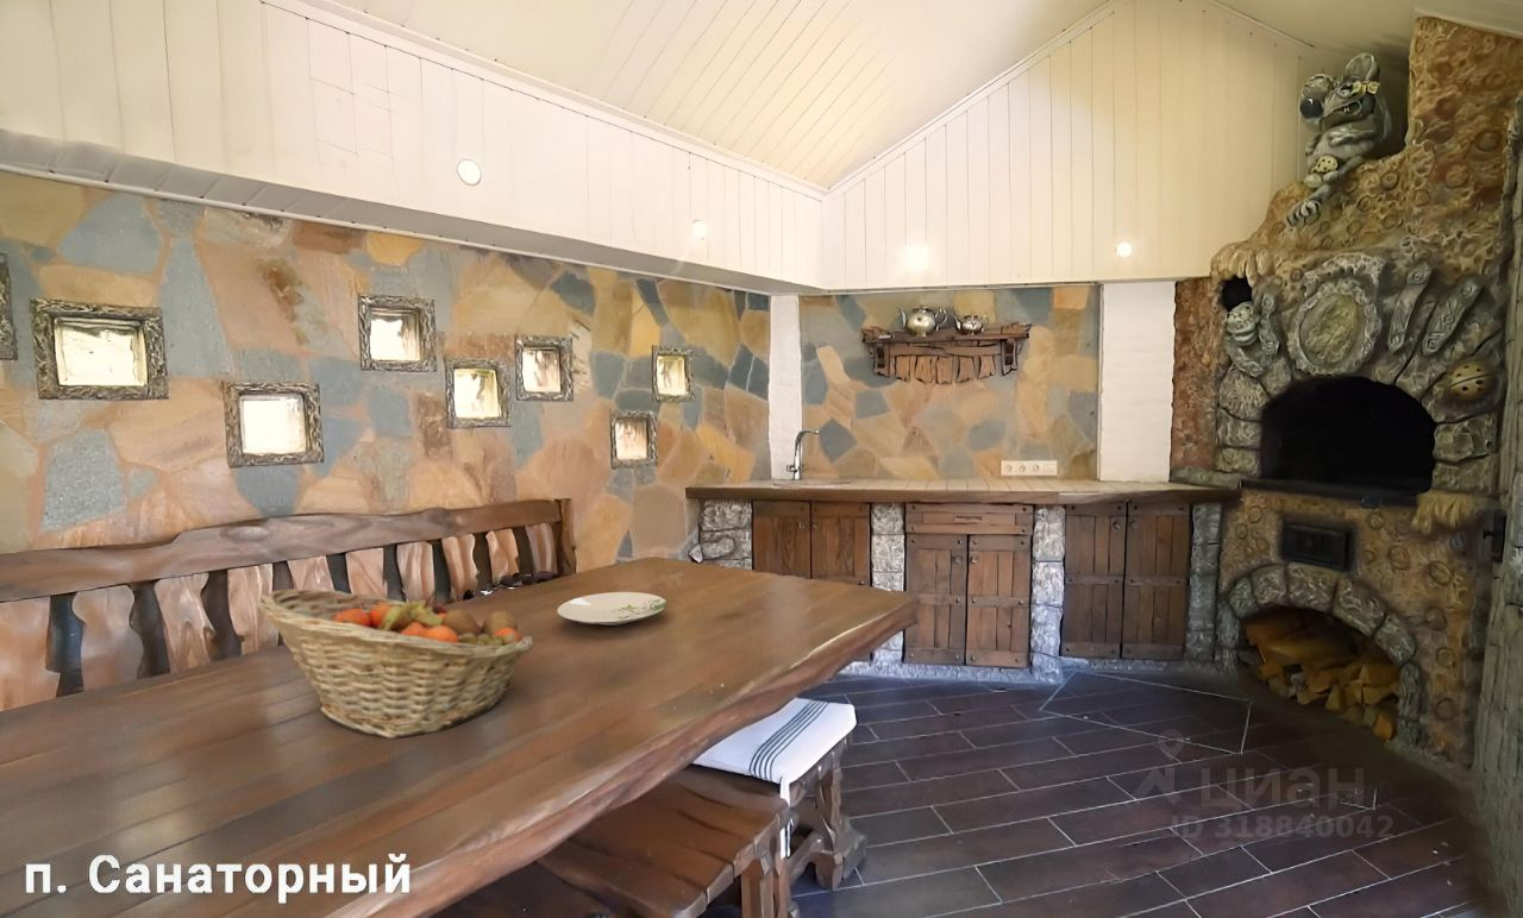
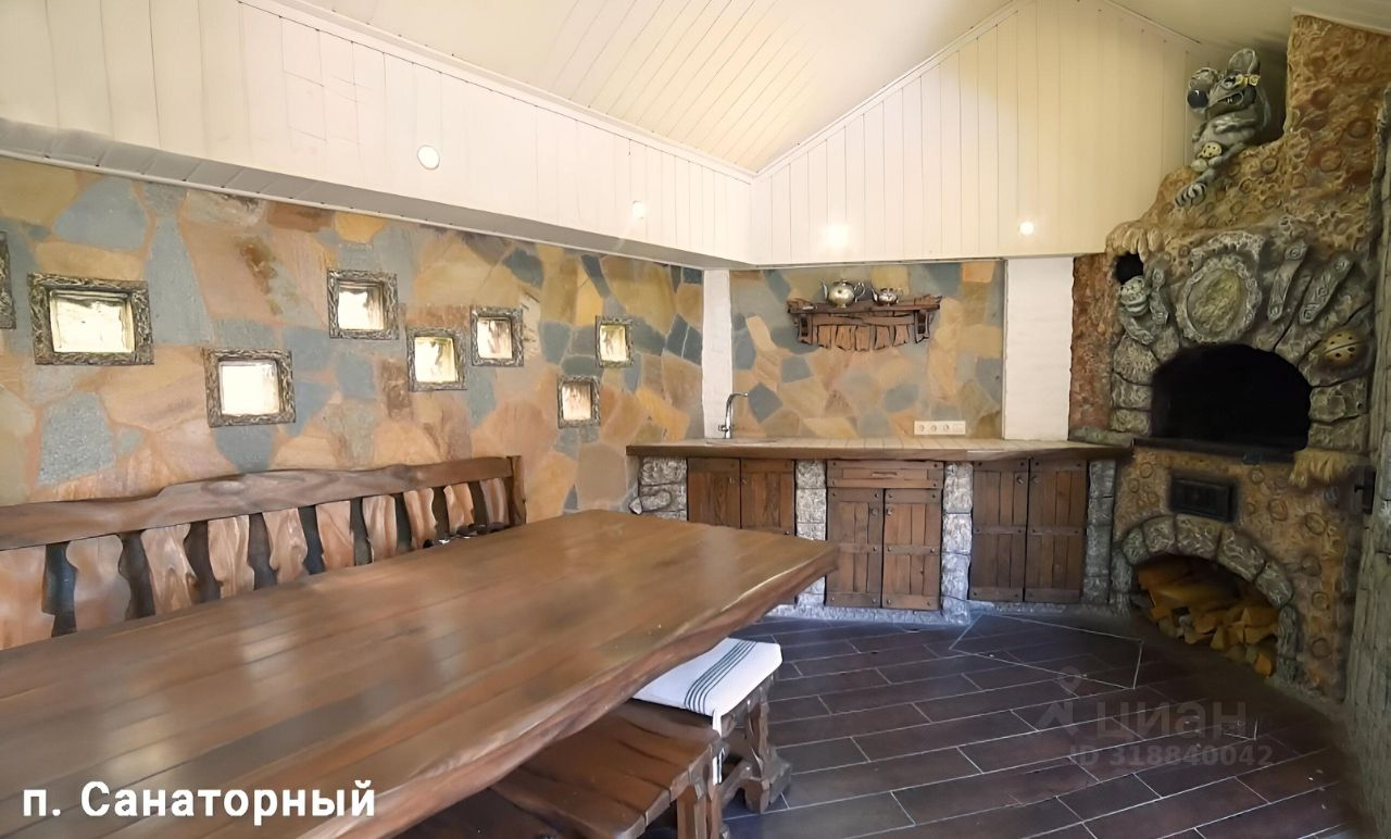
- plate [556,591,669,627]
- fruit basket [256,587,535,740]
